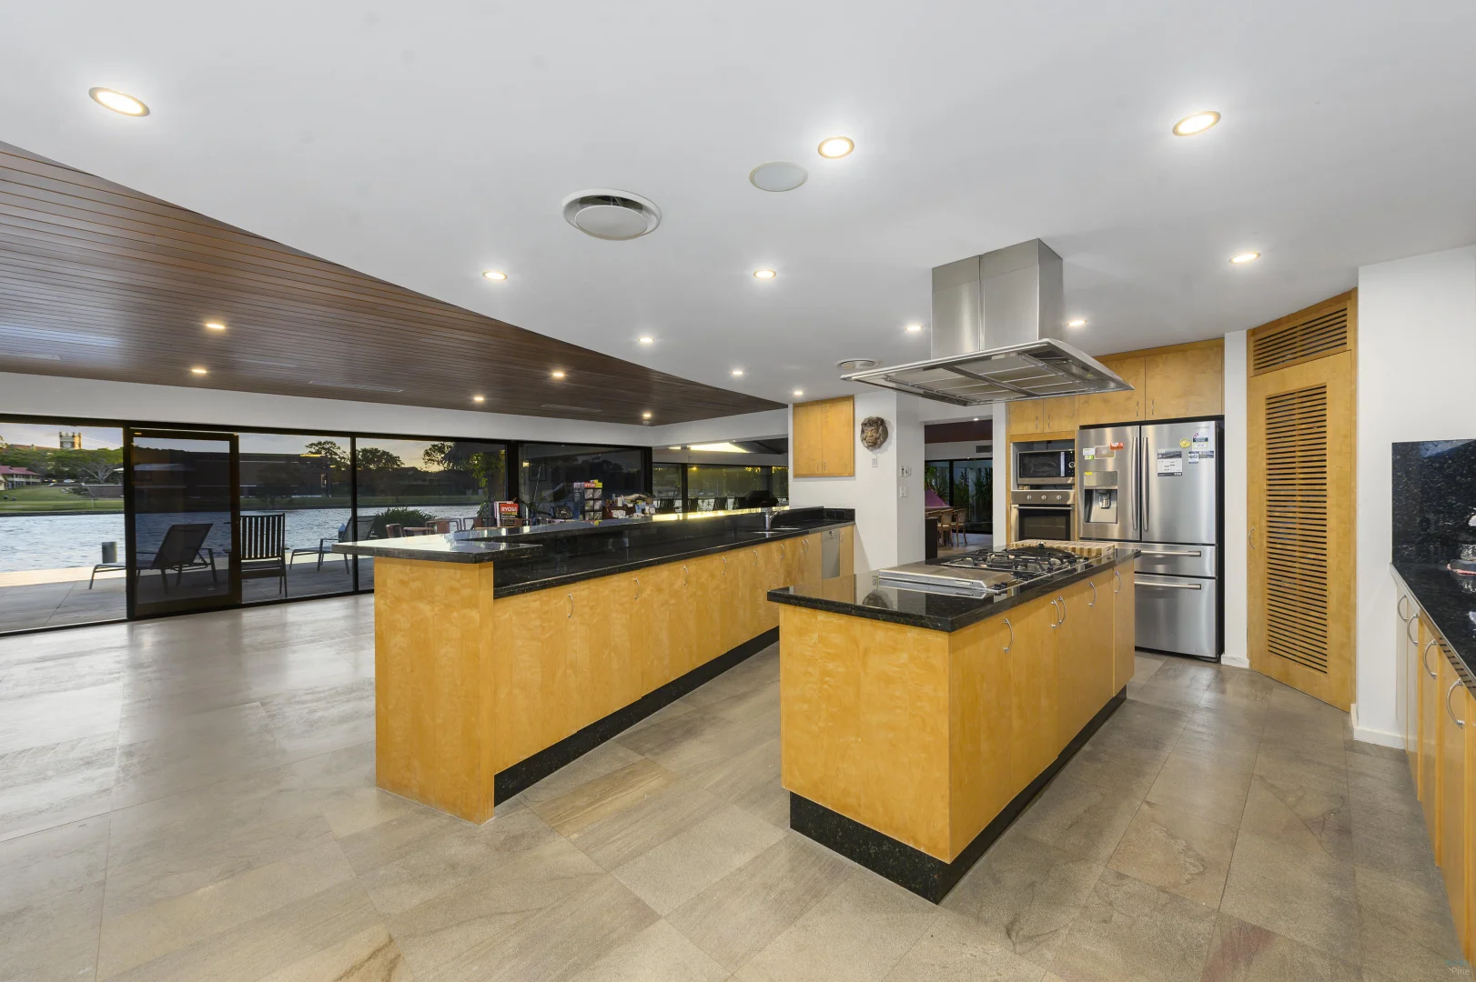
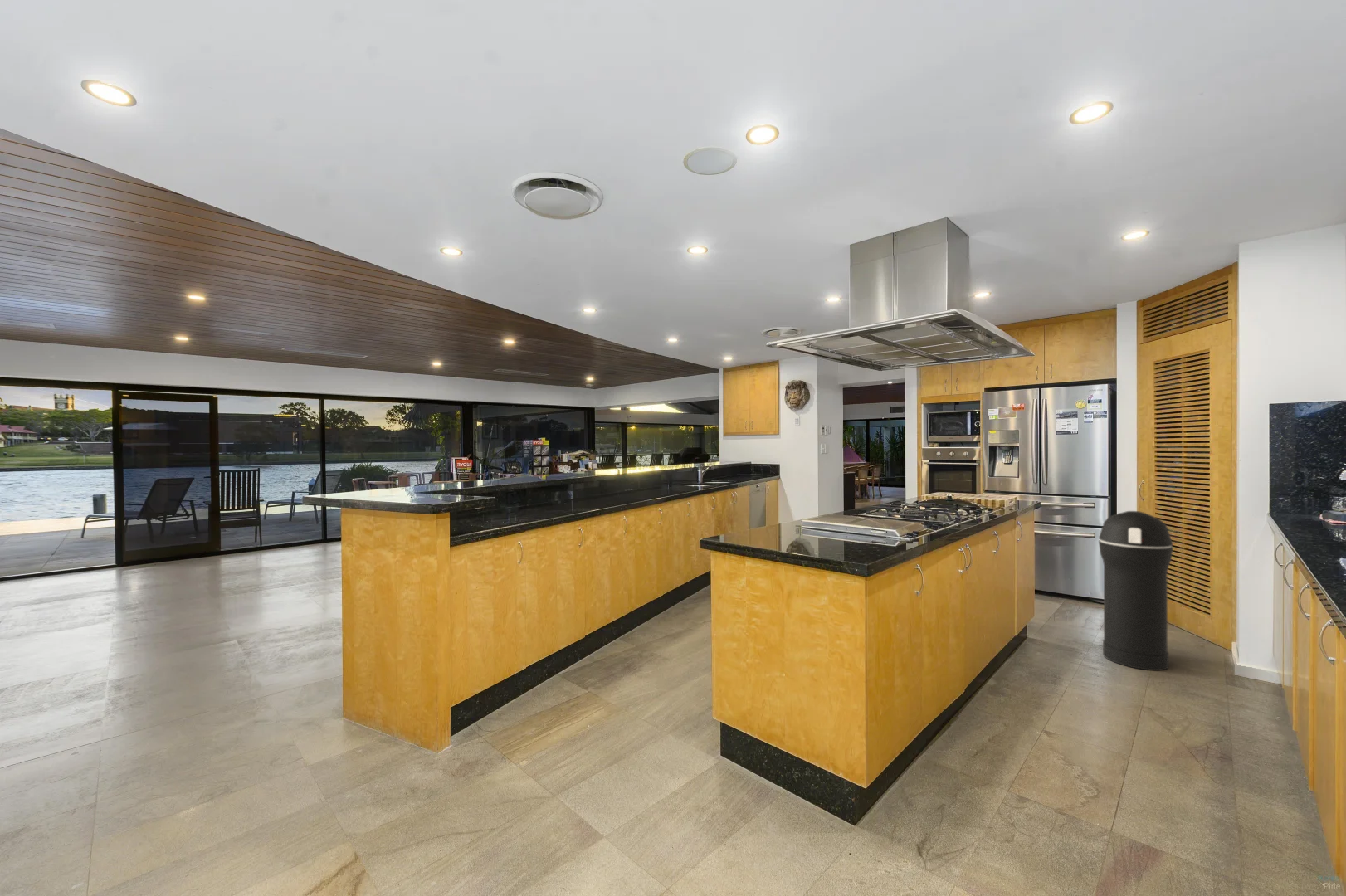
+ trash can [1098,510,1173,671]
